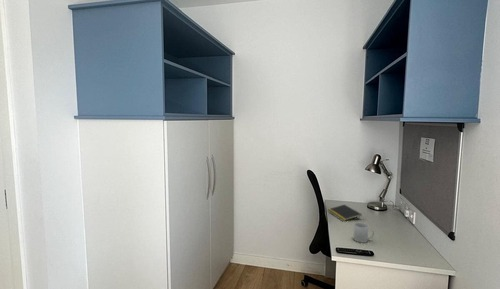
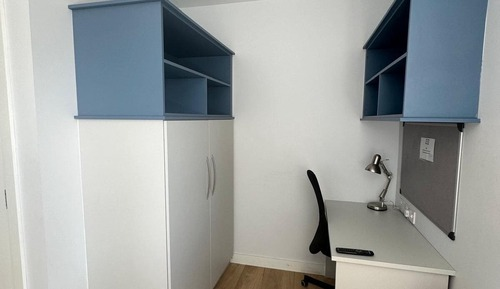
- mug [352,222,375,244]
- notepad [326,204,363,222]
